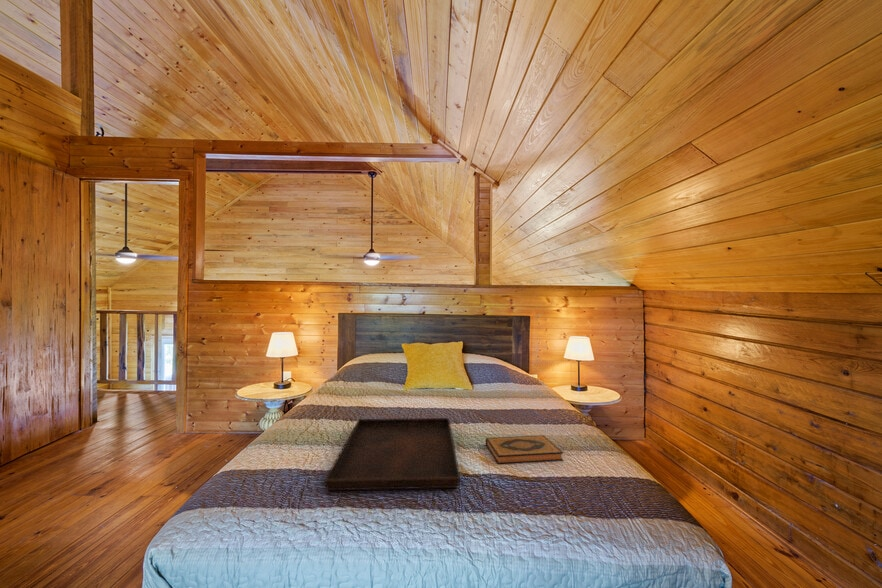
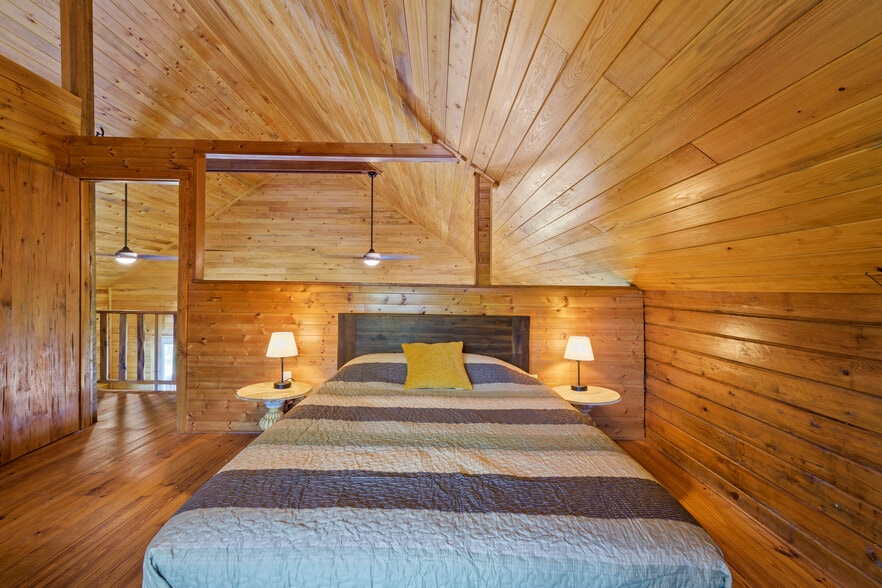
- serving tray [323,417,461,491]
- hardback book [485,435,564,465]
